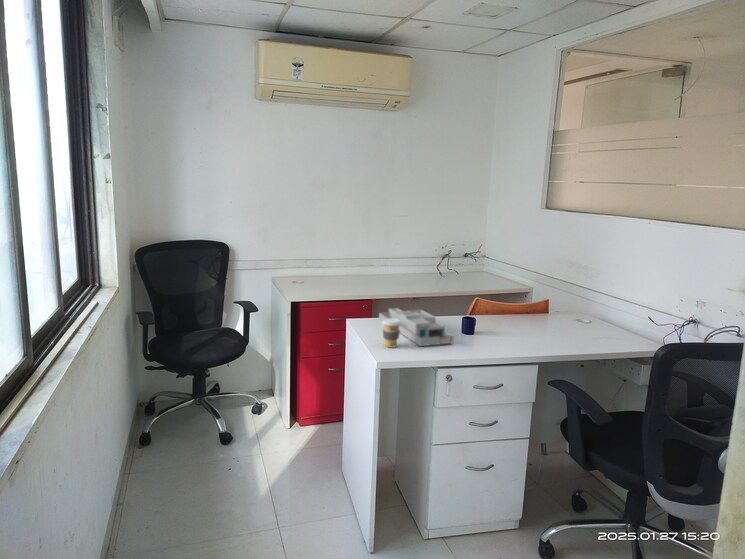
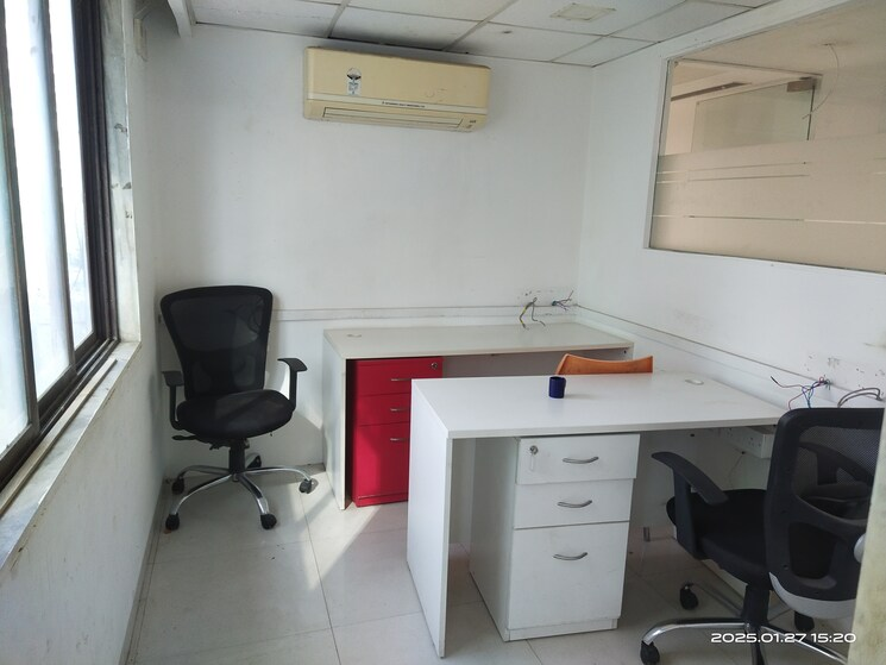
- desk organizer [378,307,455,347]
- coffee cup [381,318,401,349]
